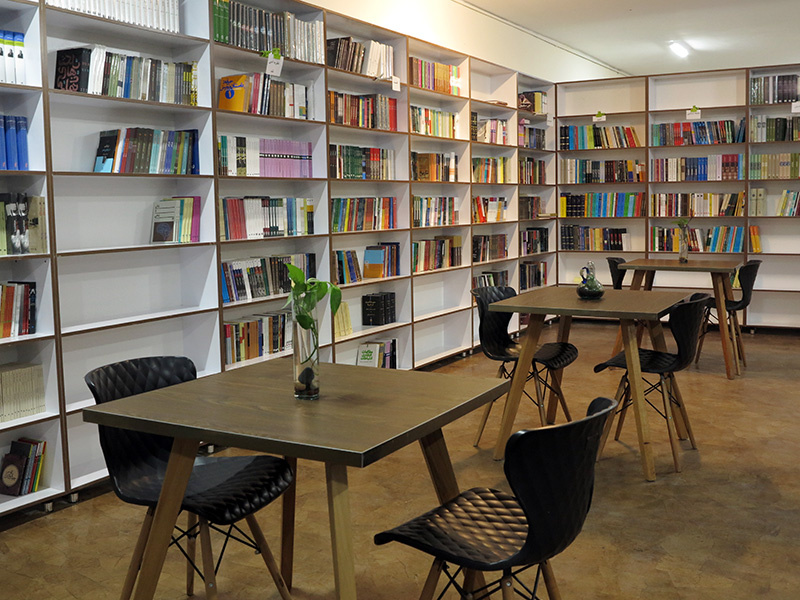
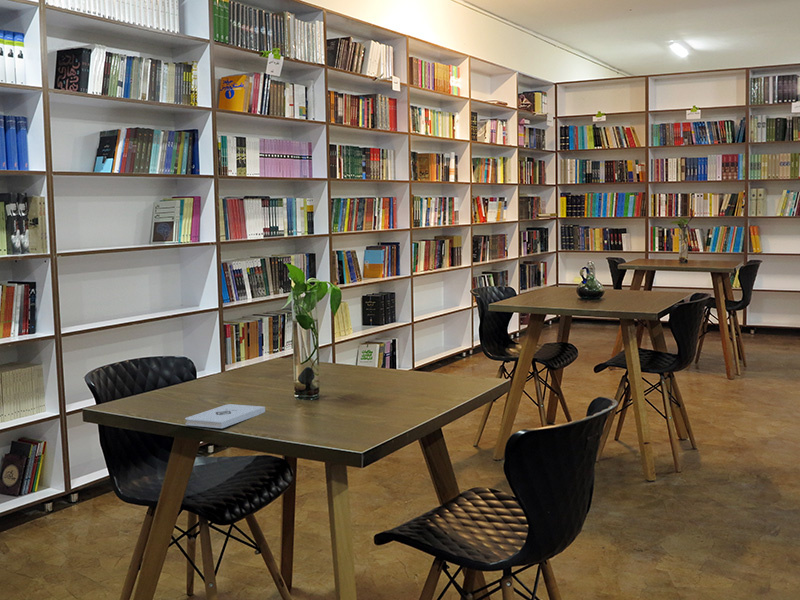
+ notepad [184,403,266,429]
